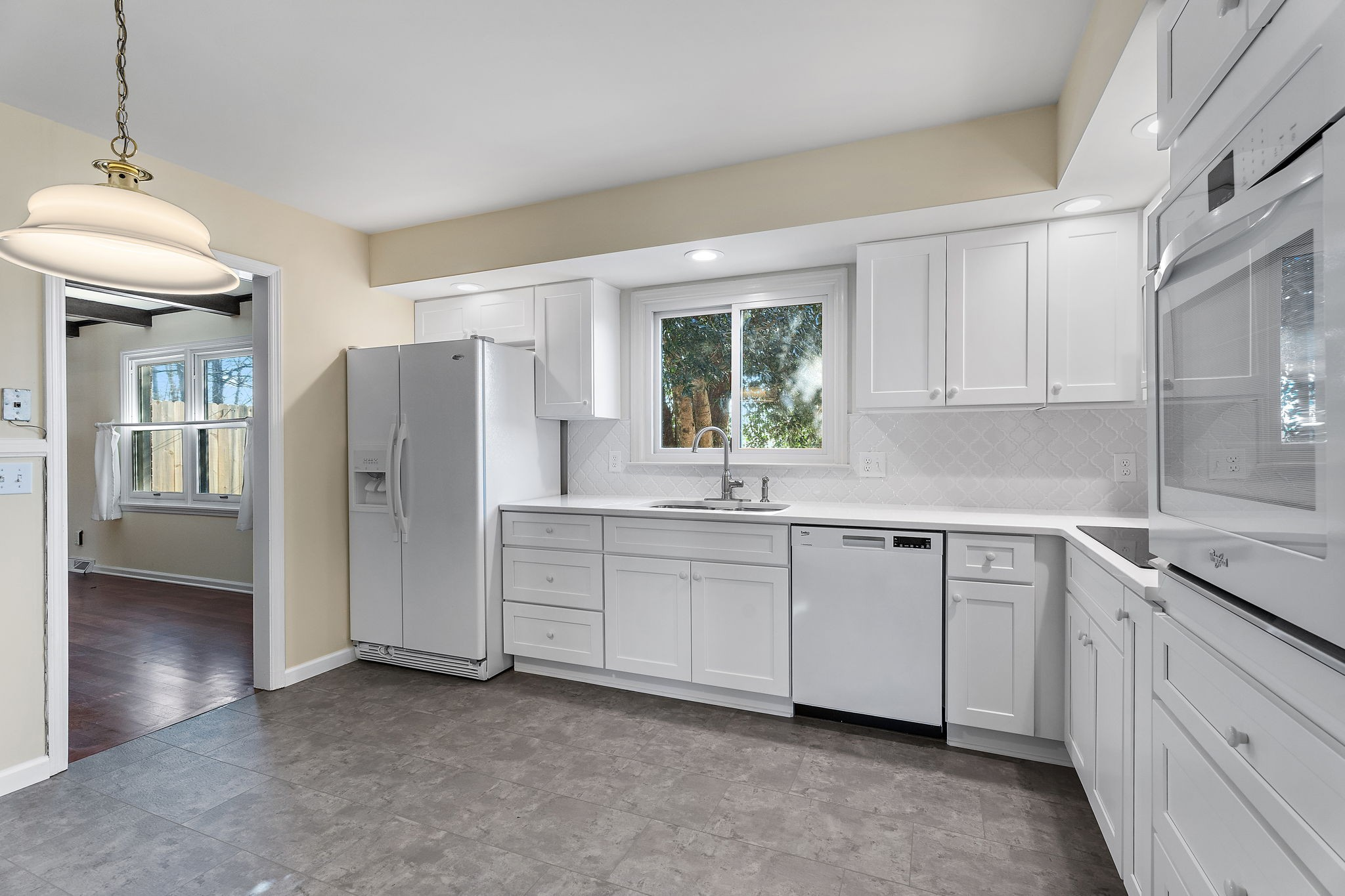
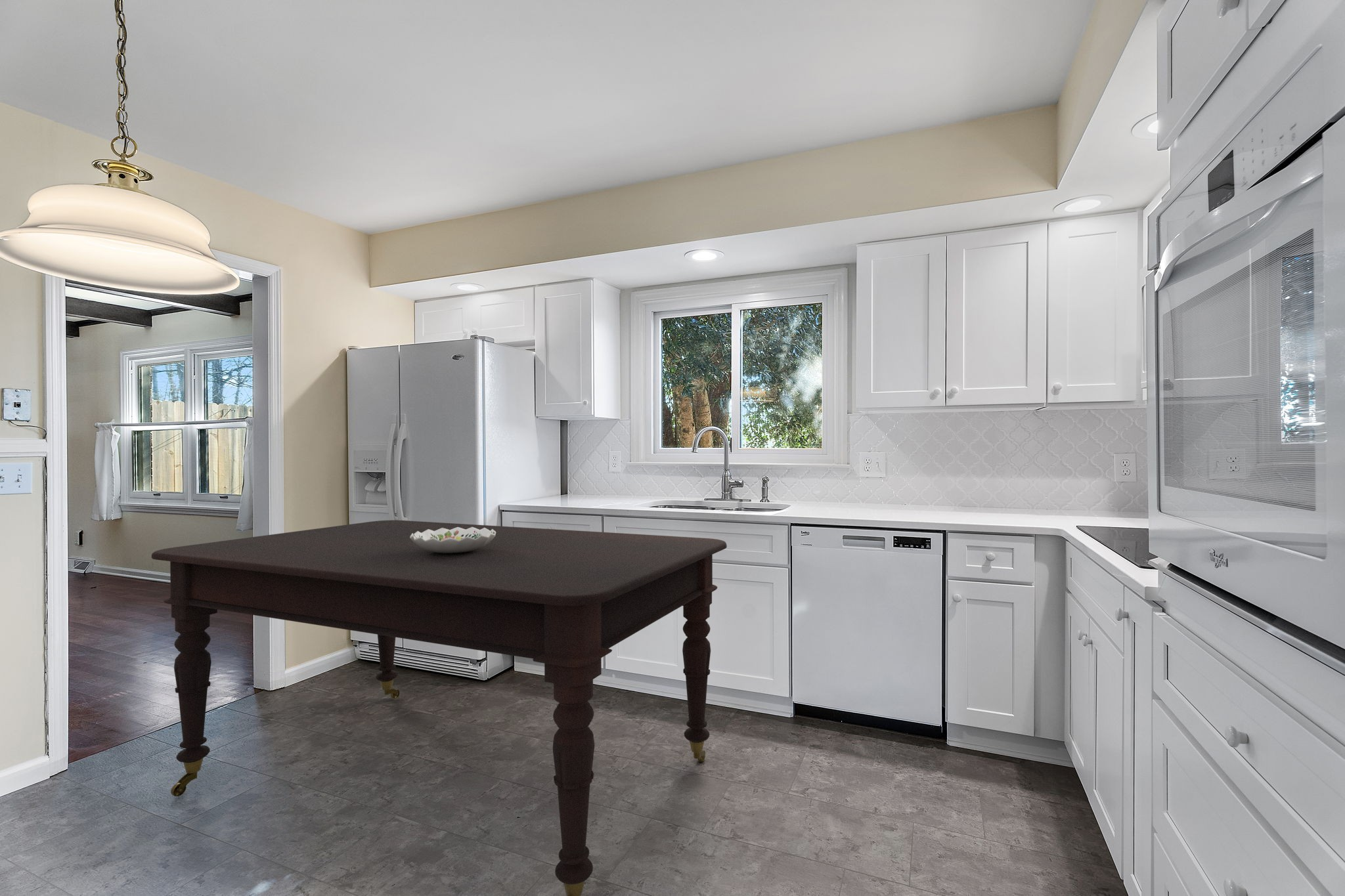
+ dining table [151,519,728,896]
+ decorative bowl [410,527,496,553]
